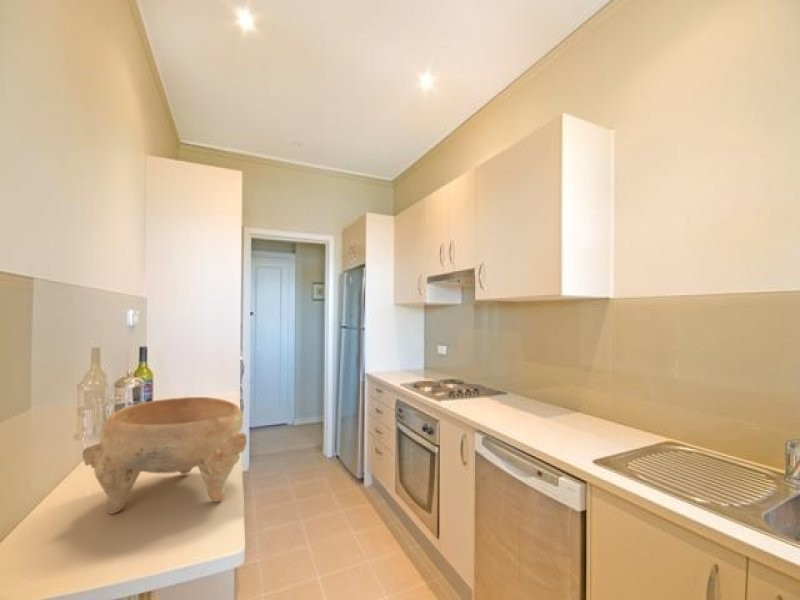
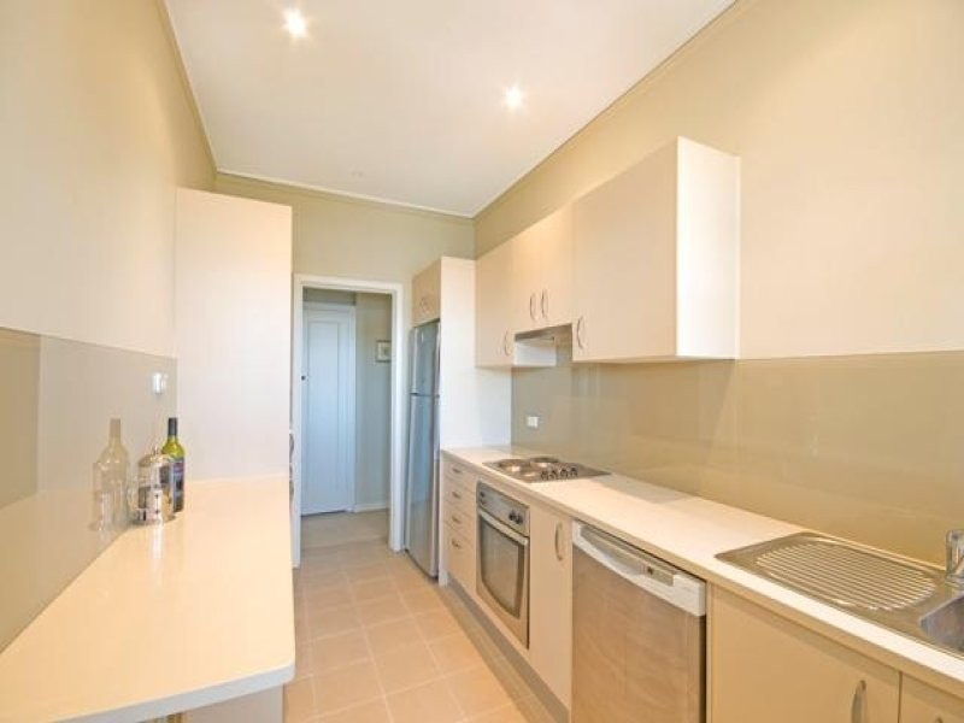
- decorative bowl [81,396,248,515]
